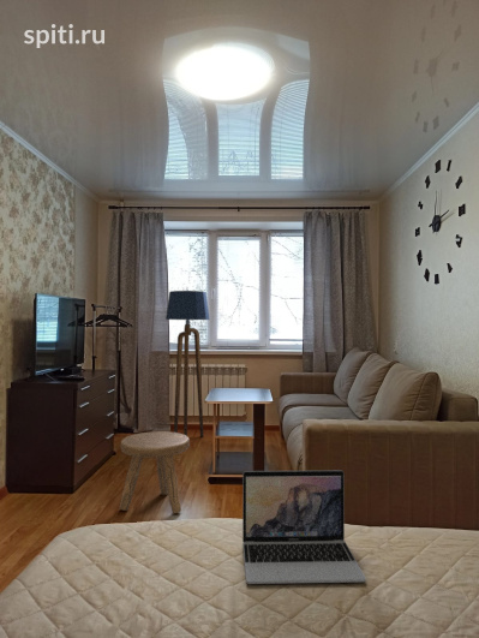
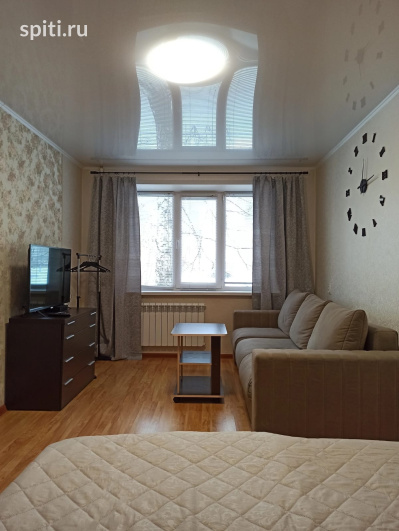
- stool [119,430,191,514]
- laptop [241,470,367,585]
- floor lamp [164,290,210,439]
